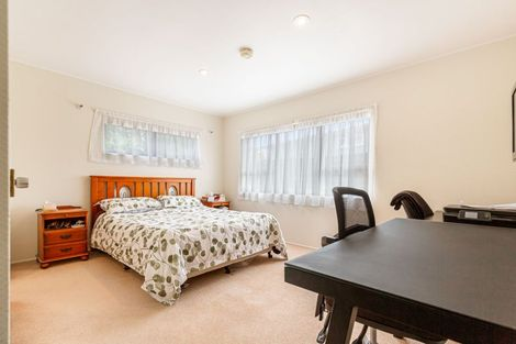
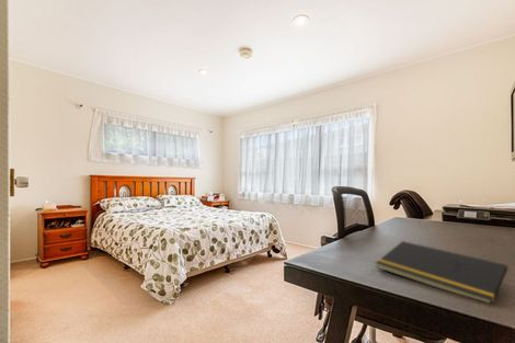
+ notepad [375,240,508,304]
